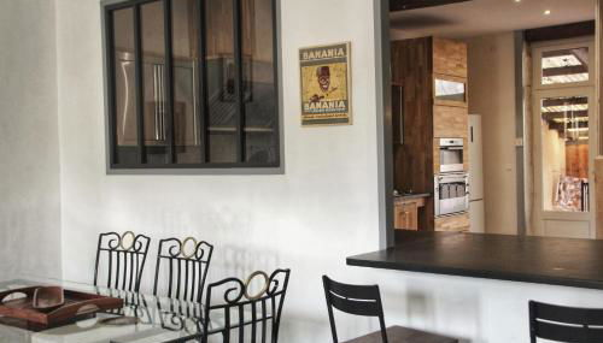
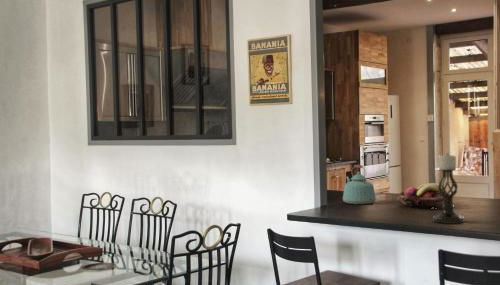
+ kettle [342,164,377,205]
+ fruit basket [395,182,451,208]
+ candle holder [432,152,465,225]
